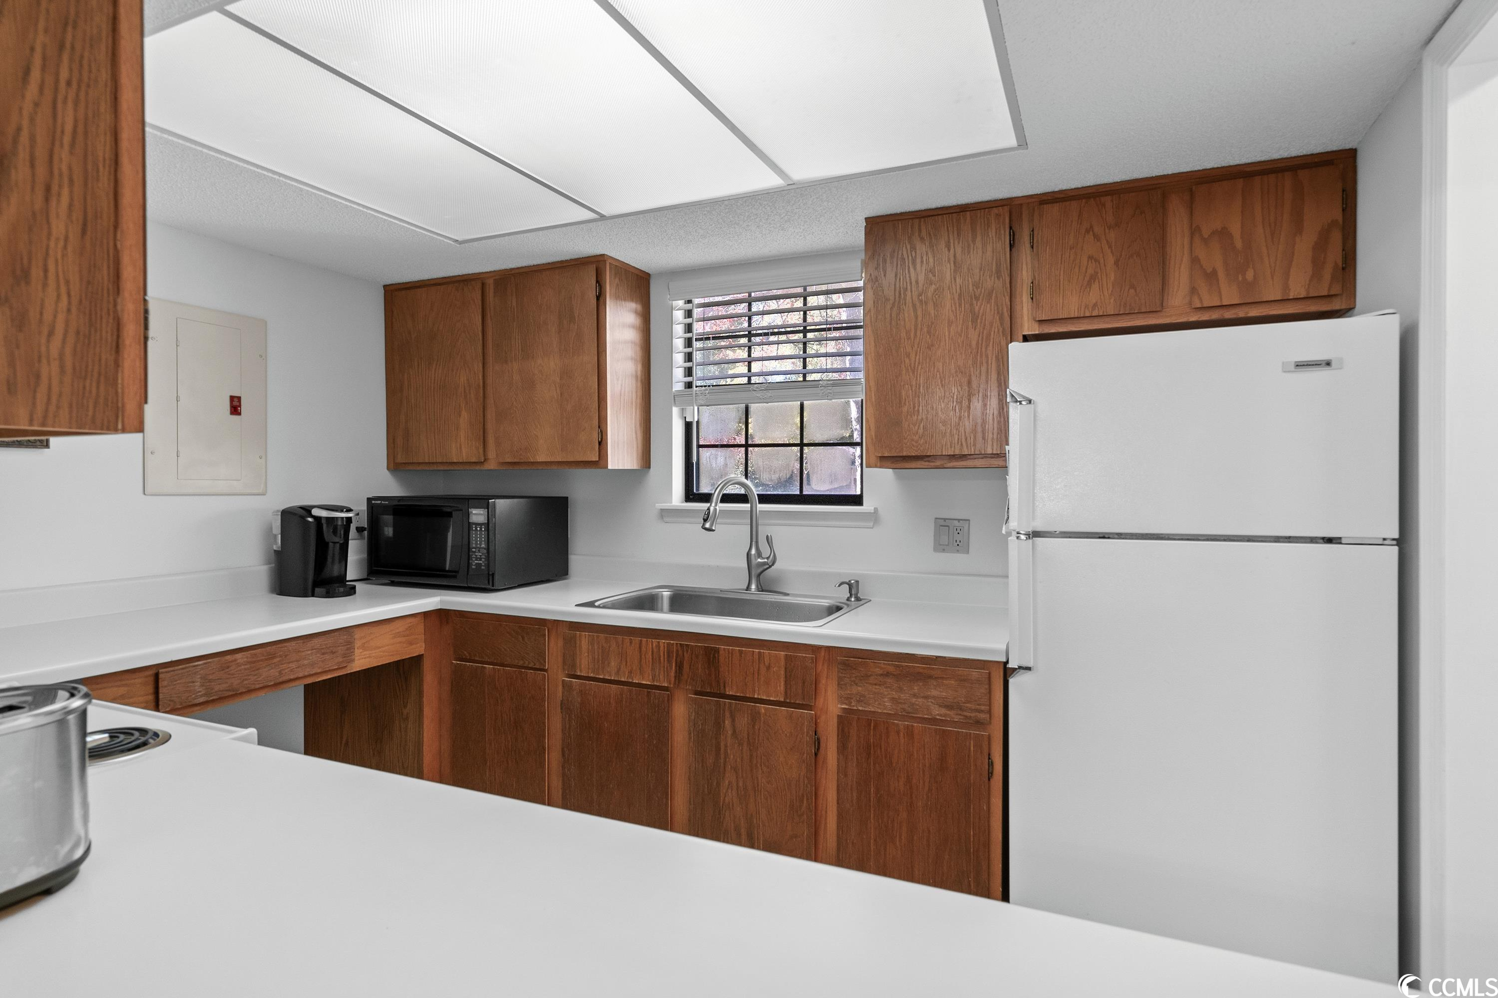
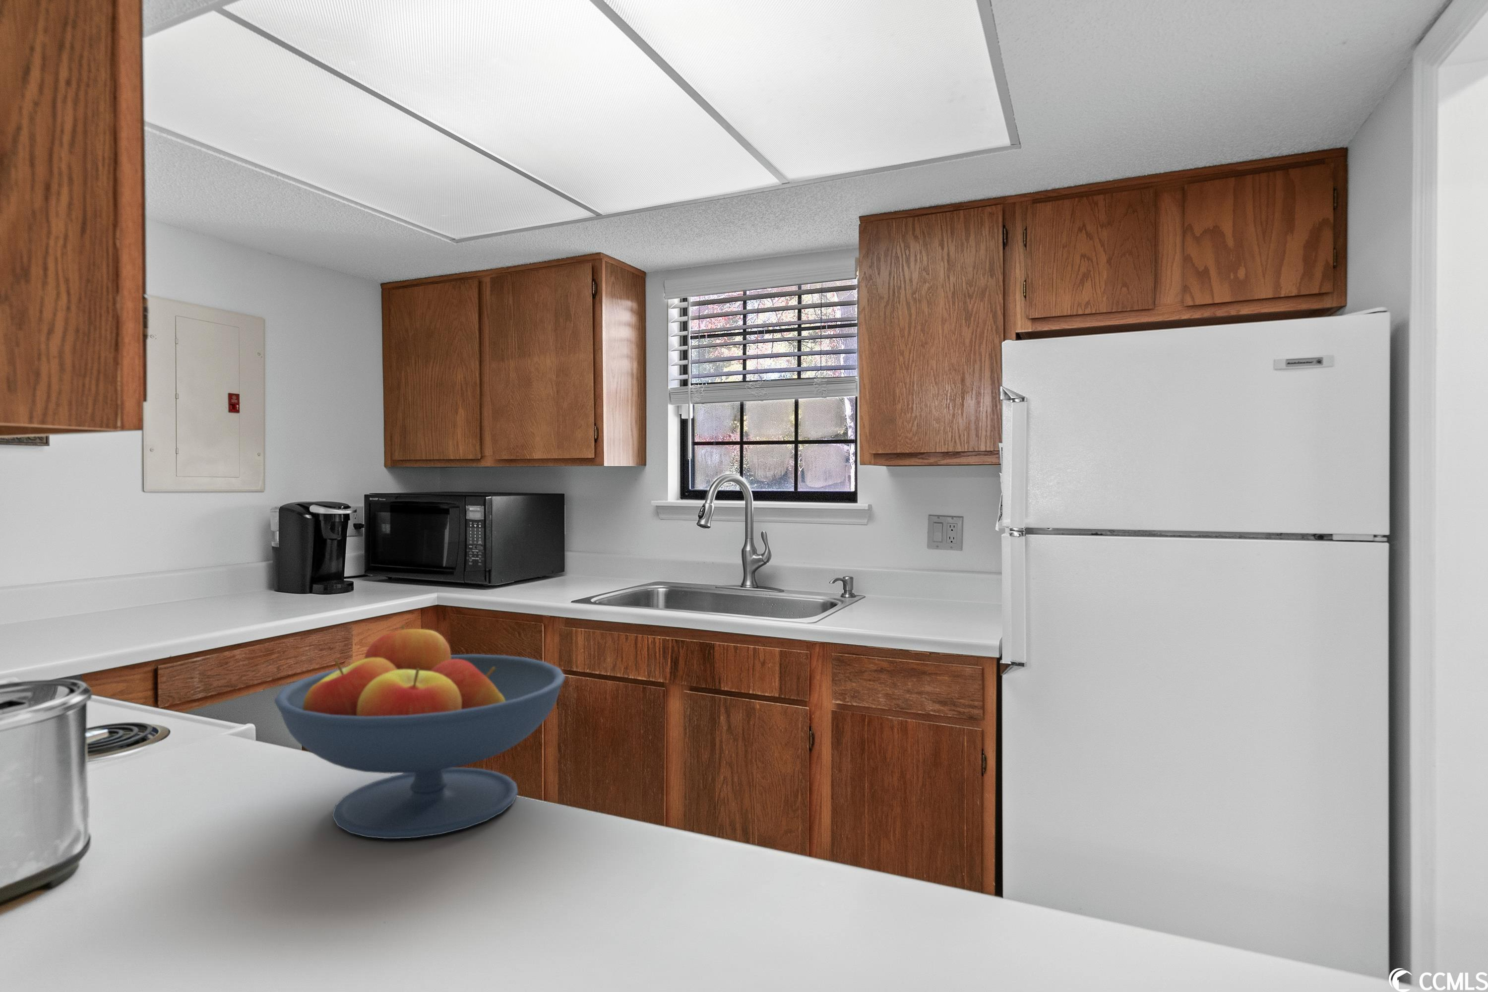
+ fruit bowl [273,624,566,839]
